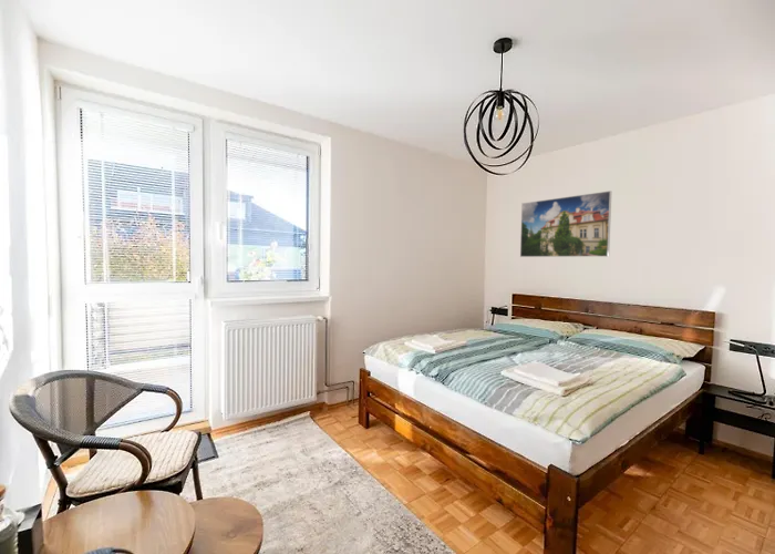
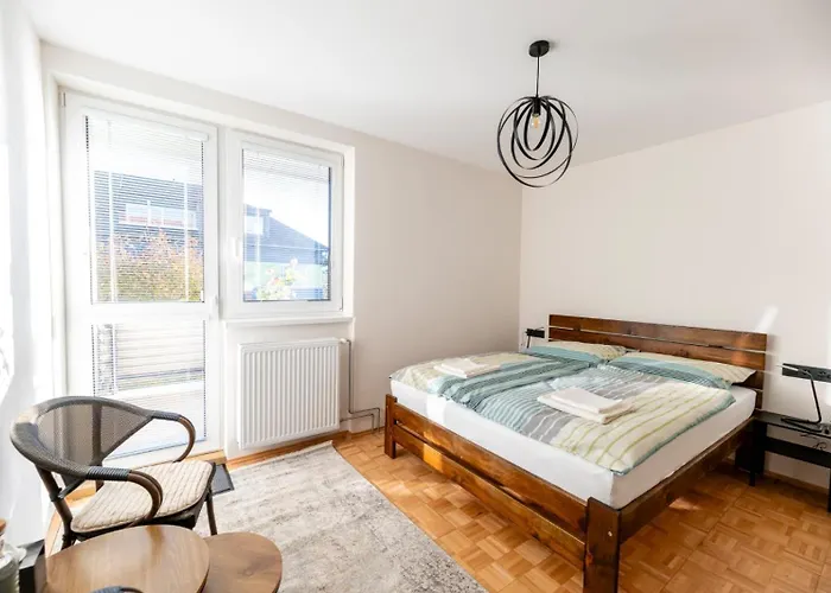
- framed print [519,189,612,258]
